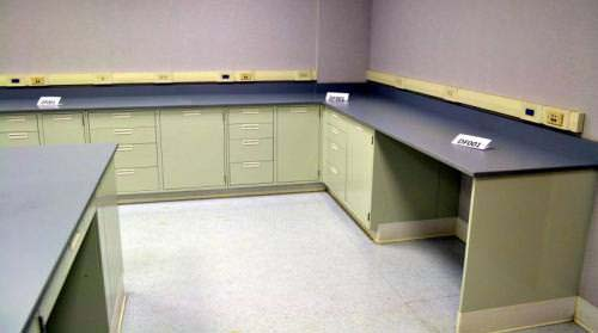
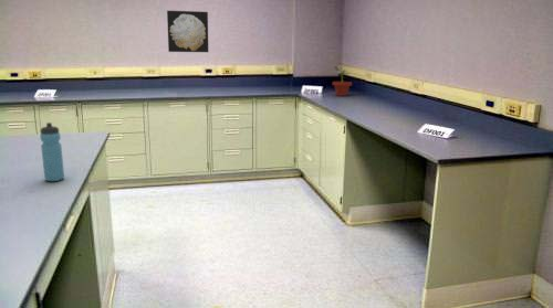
+ wall art [166,10,209,53]
+ water bottle [39,121,65,182]
+ potted plant [332,63,353,97]
